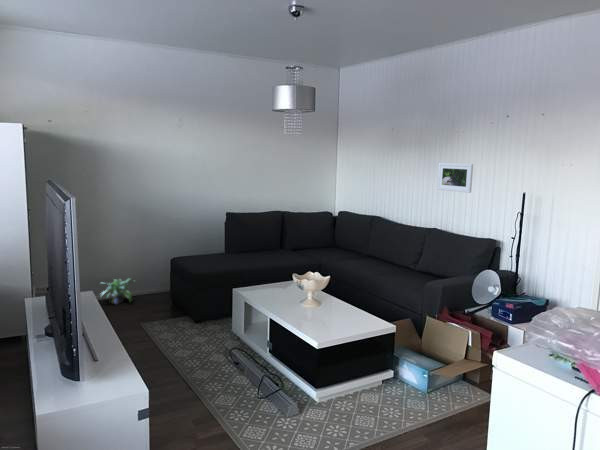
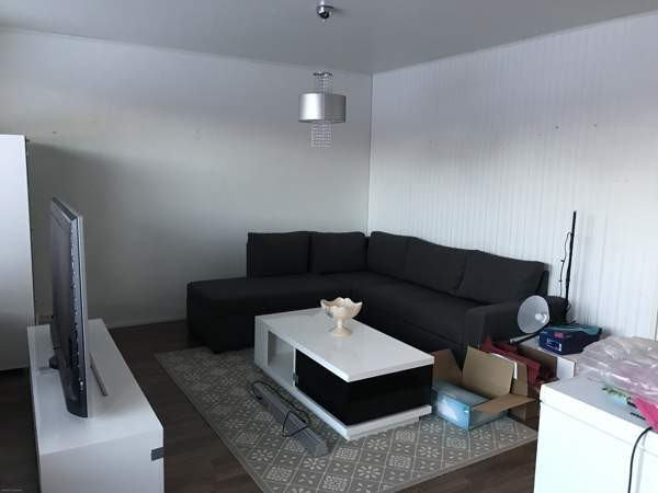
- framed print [436,162,474,194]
- potted plant [98,277,137,305]
